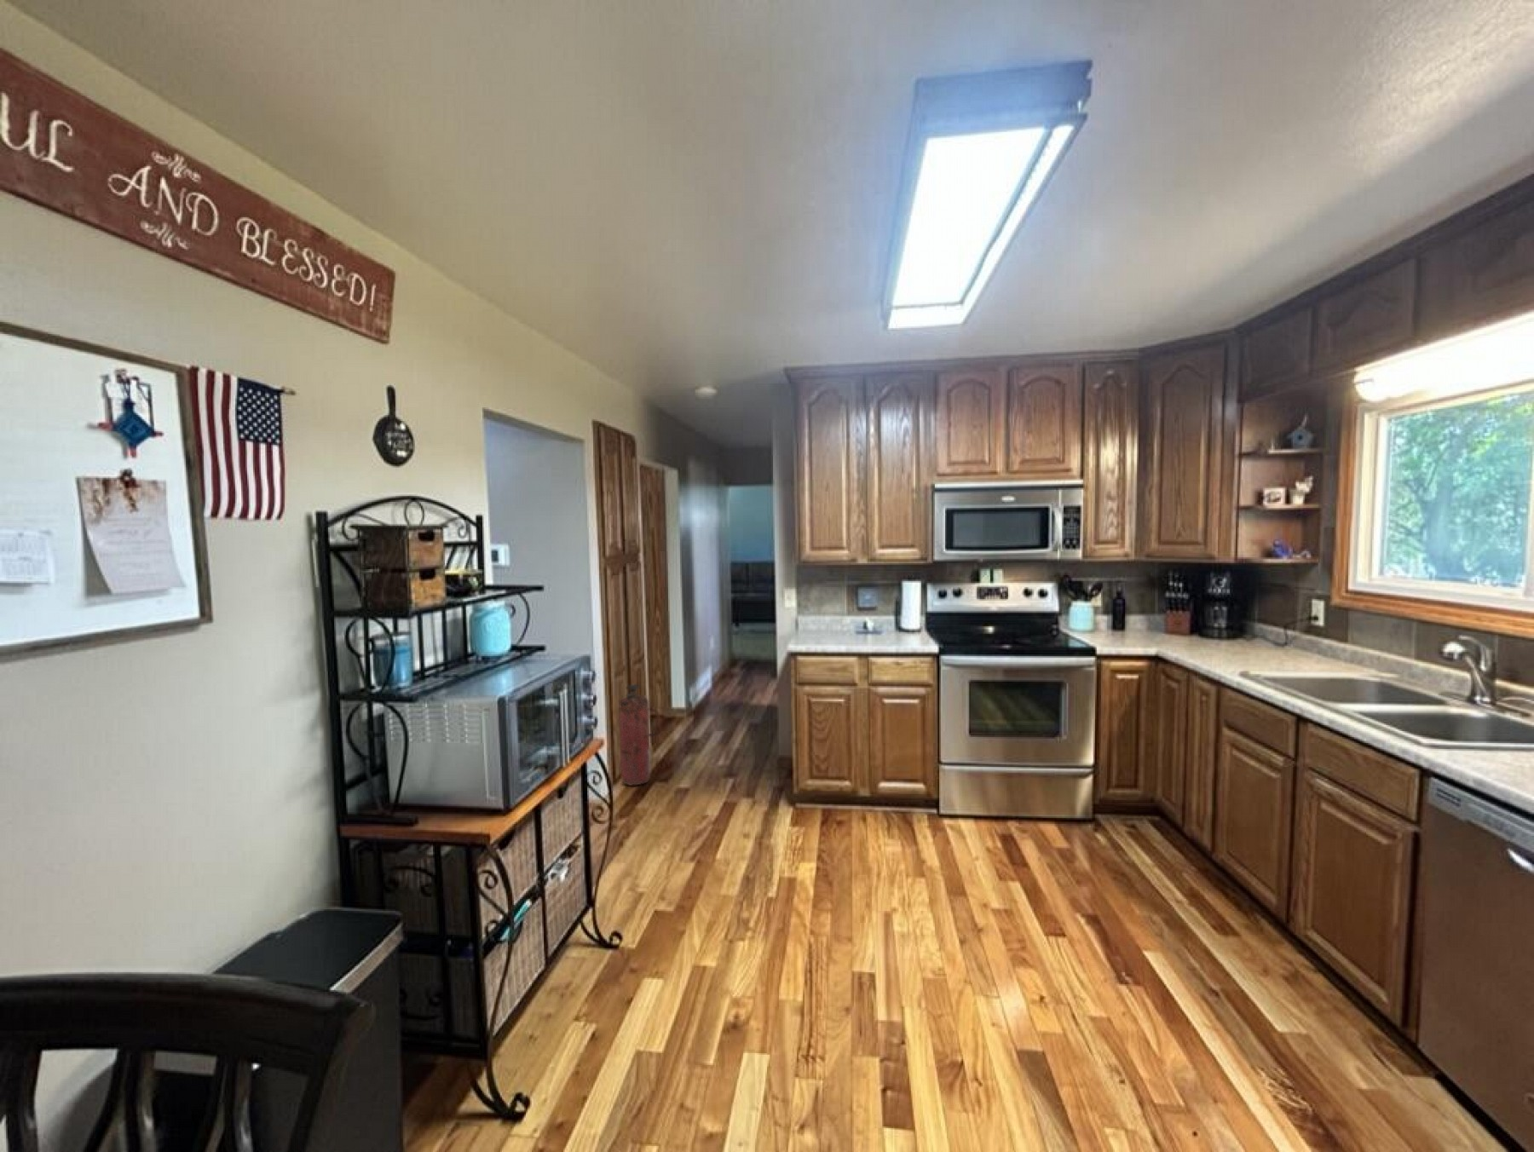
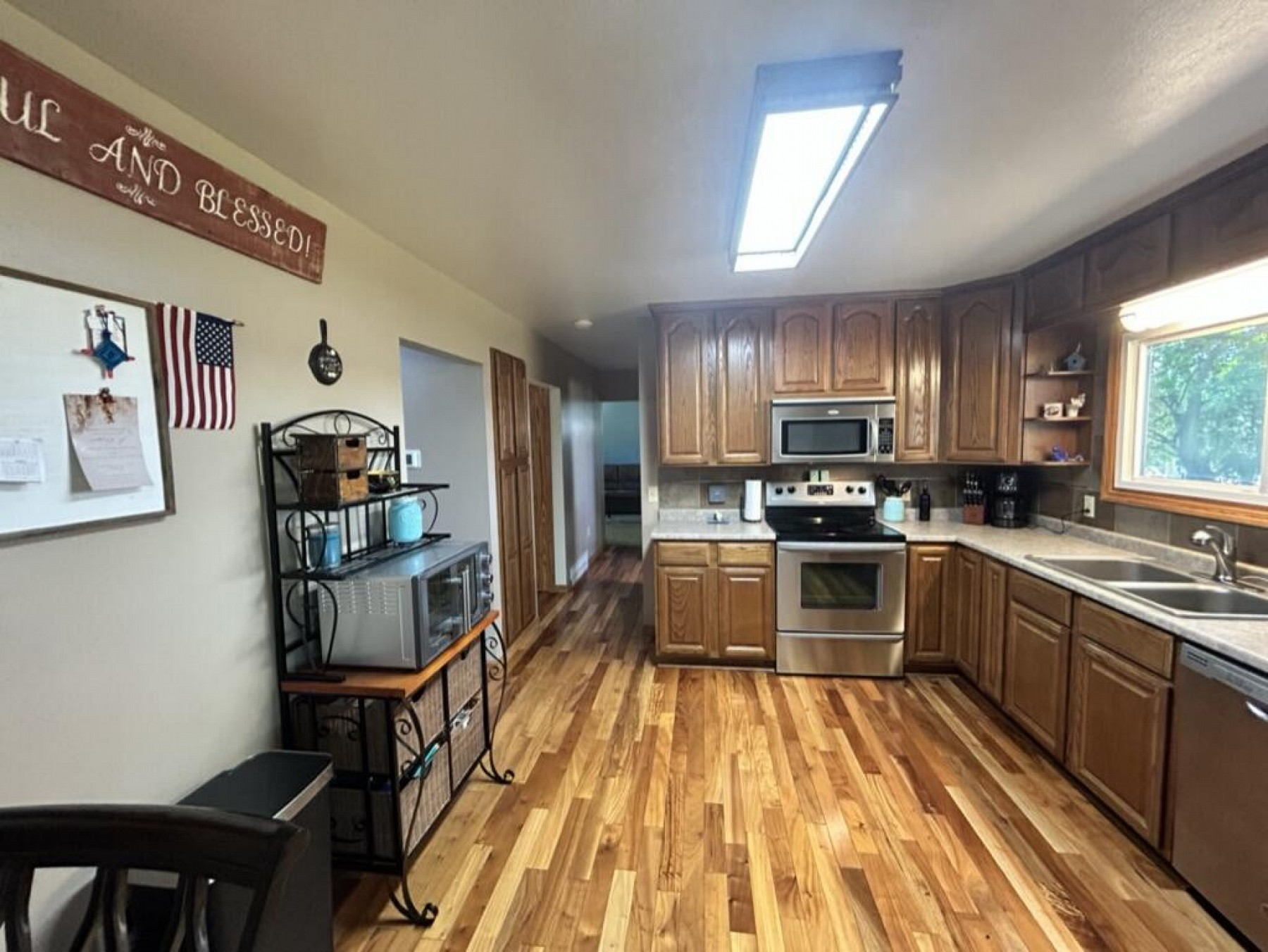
- fire extinguisher [618,684,662,787]
